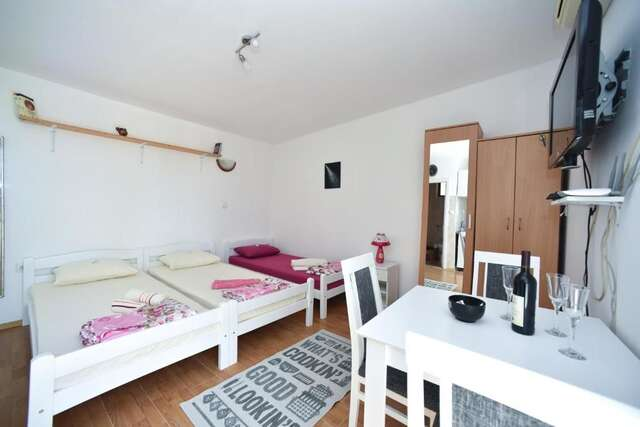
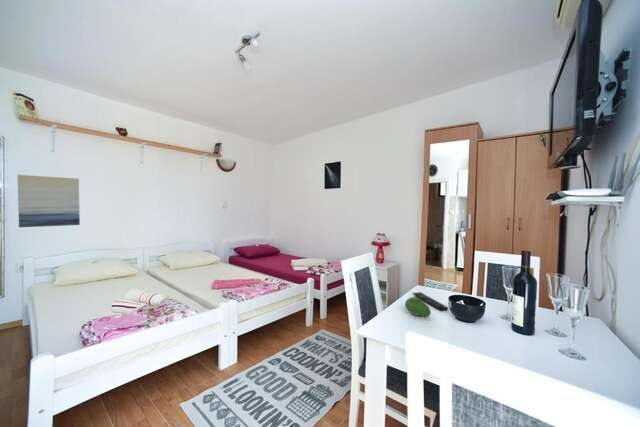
+ fruit [404,296,432,317]
+ wall art [16,174,81,228]
+ remote control [412,291,449,312]
